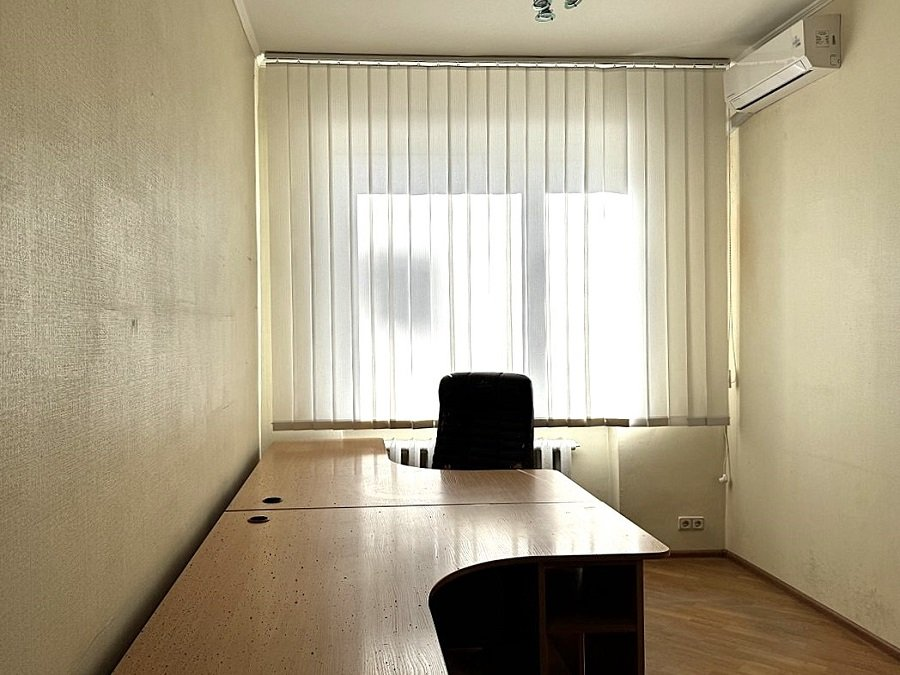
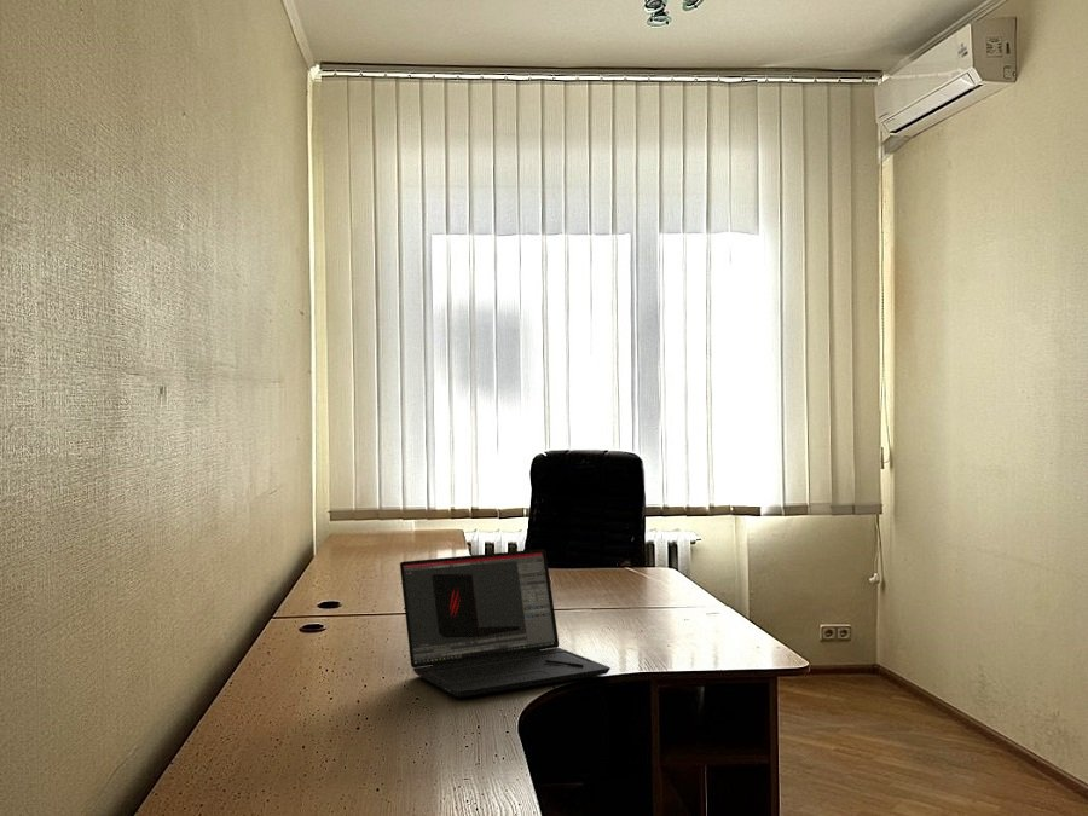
+ laptop [399,548,612,699]
